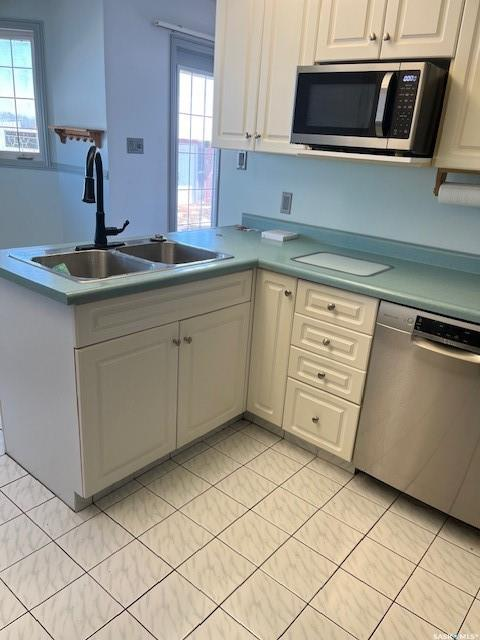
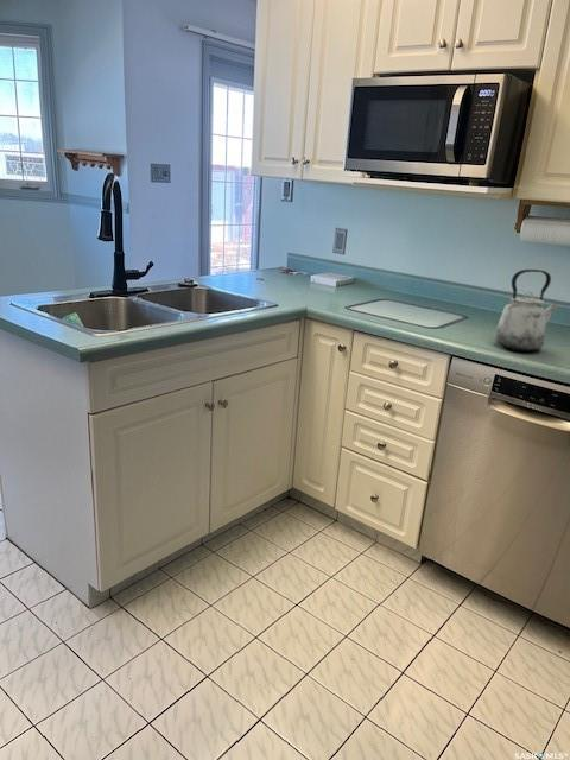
+ kettle [494,268,559,353]
